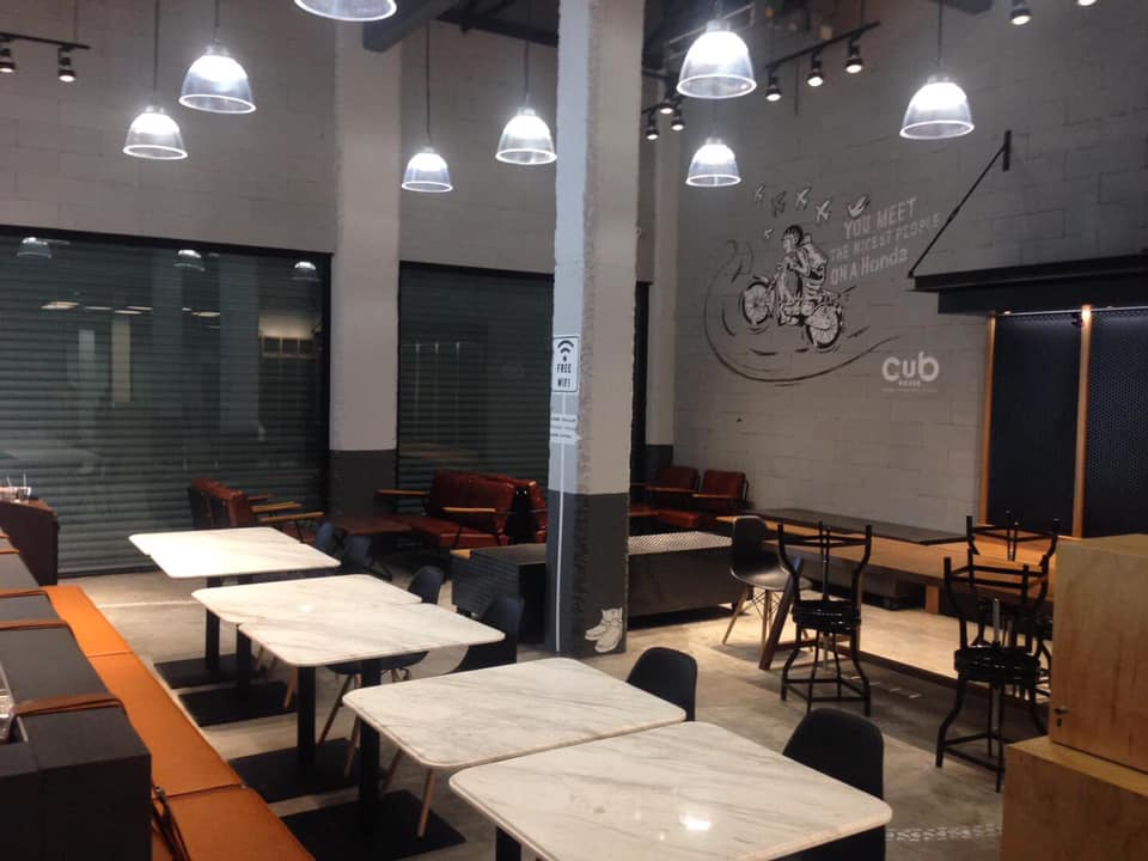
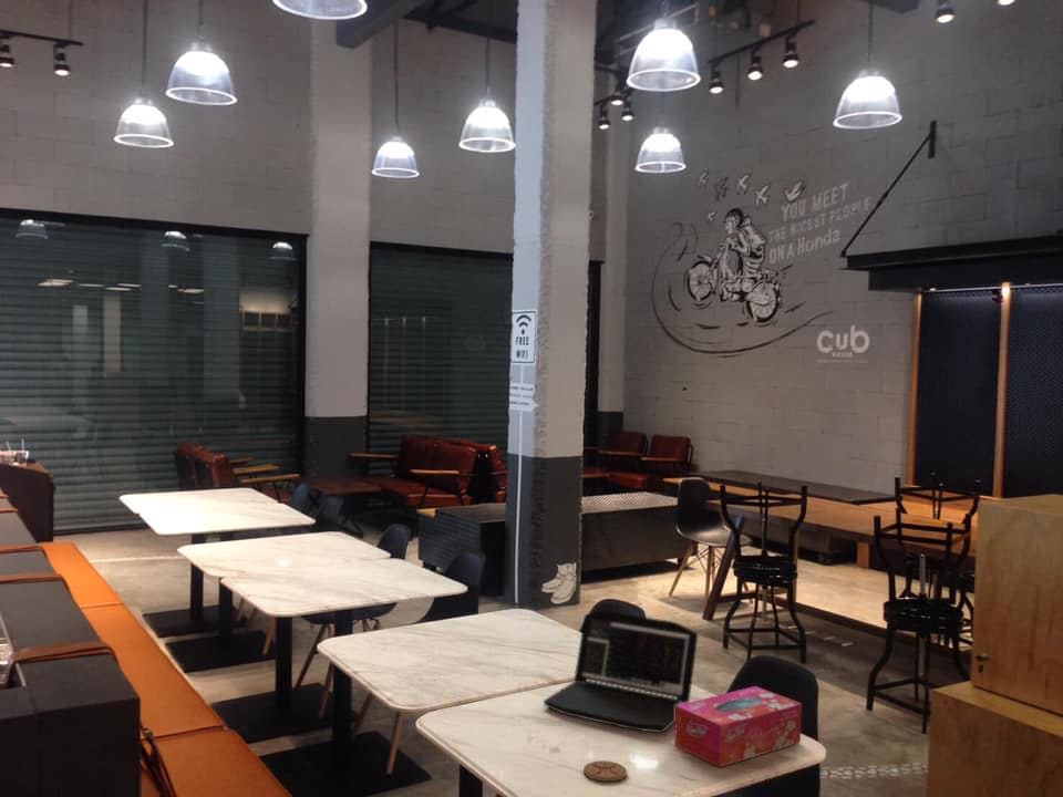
+ tissue box [673,685,803,768]
+ laptop [543,610,699,734]
+ coaster [582,759,628,783]
